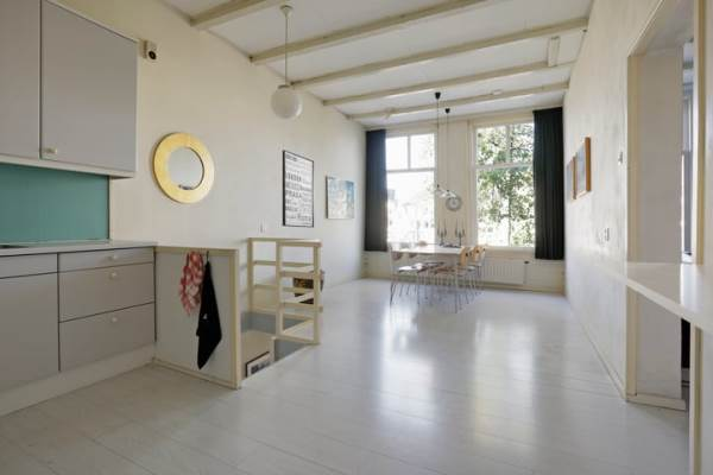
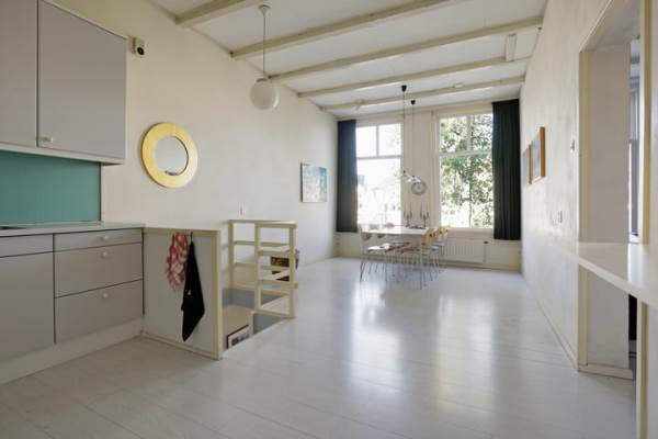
- wall art [282,150,315,229]
